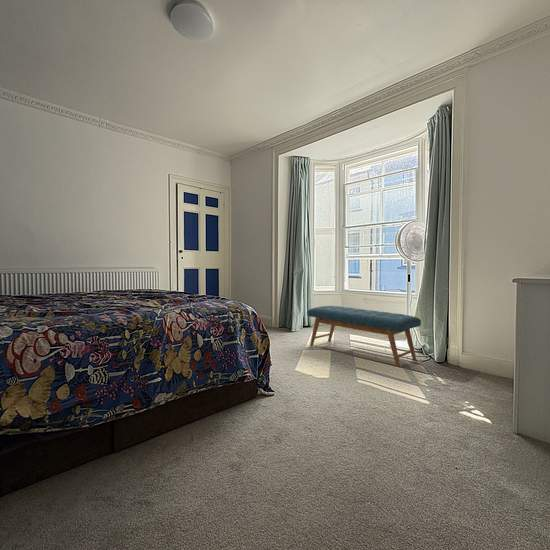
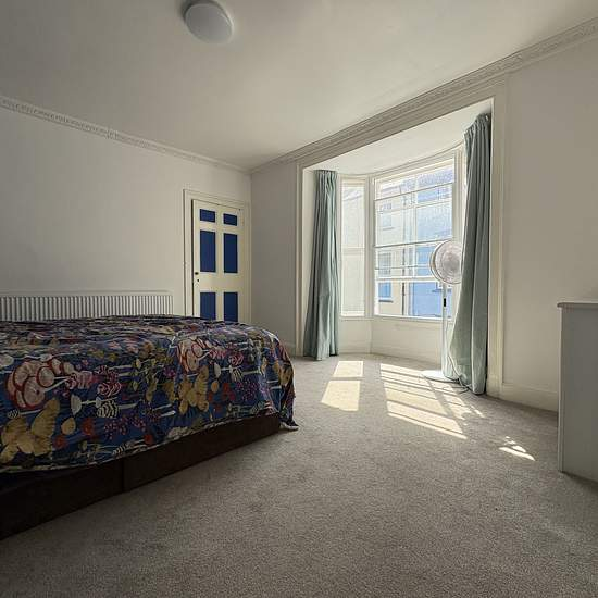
- bench [306,305,422,368]
